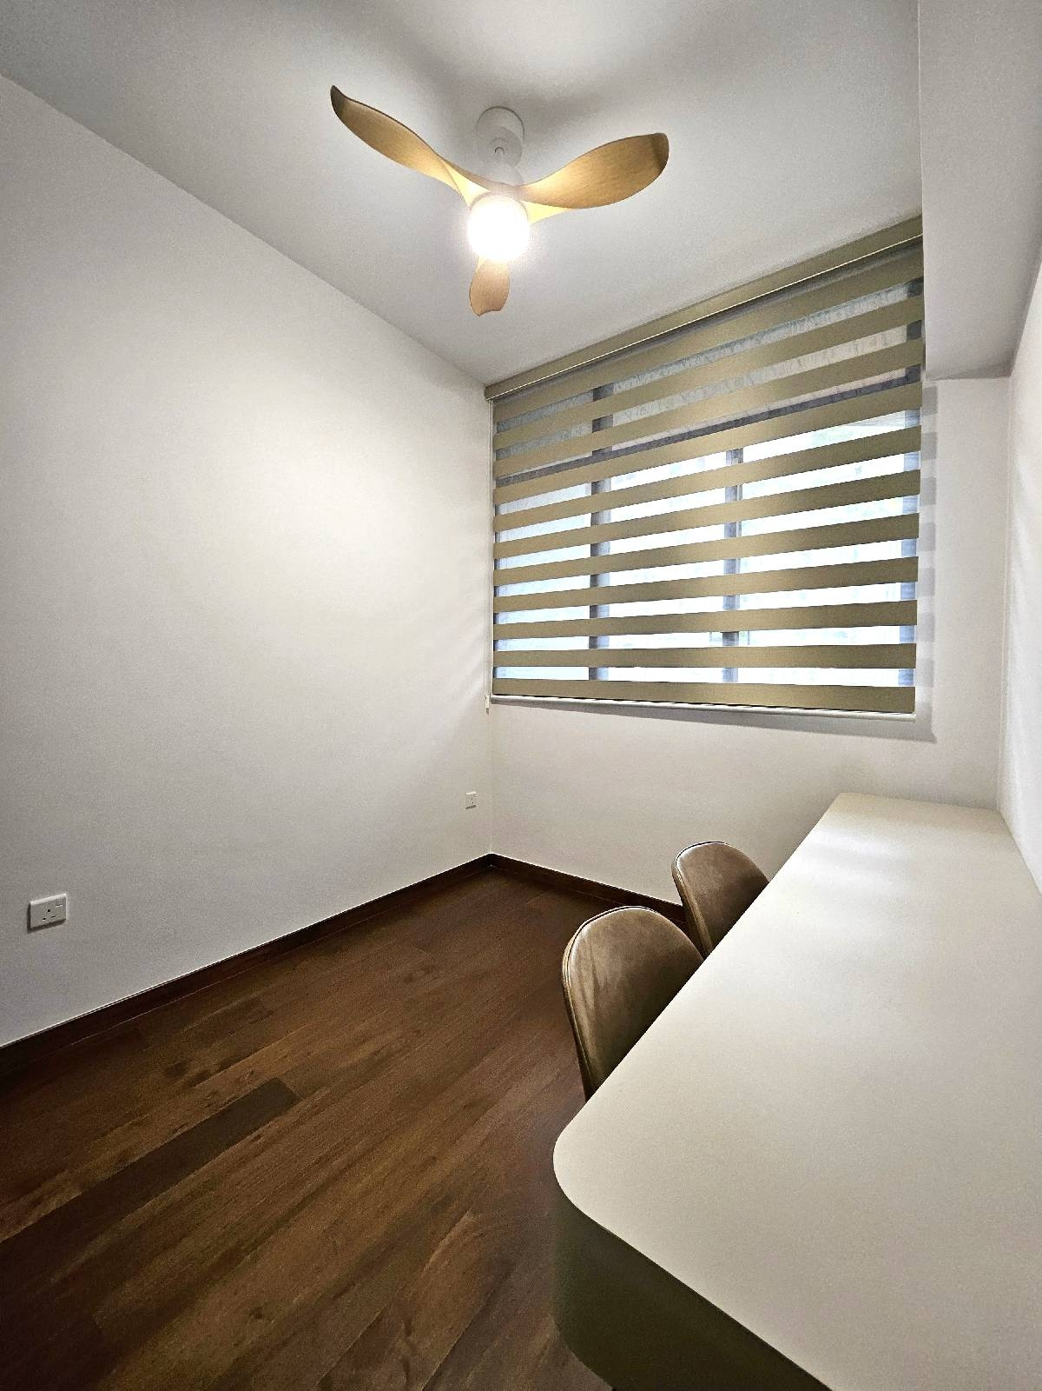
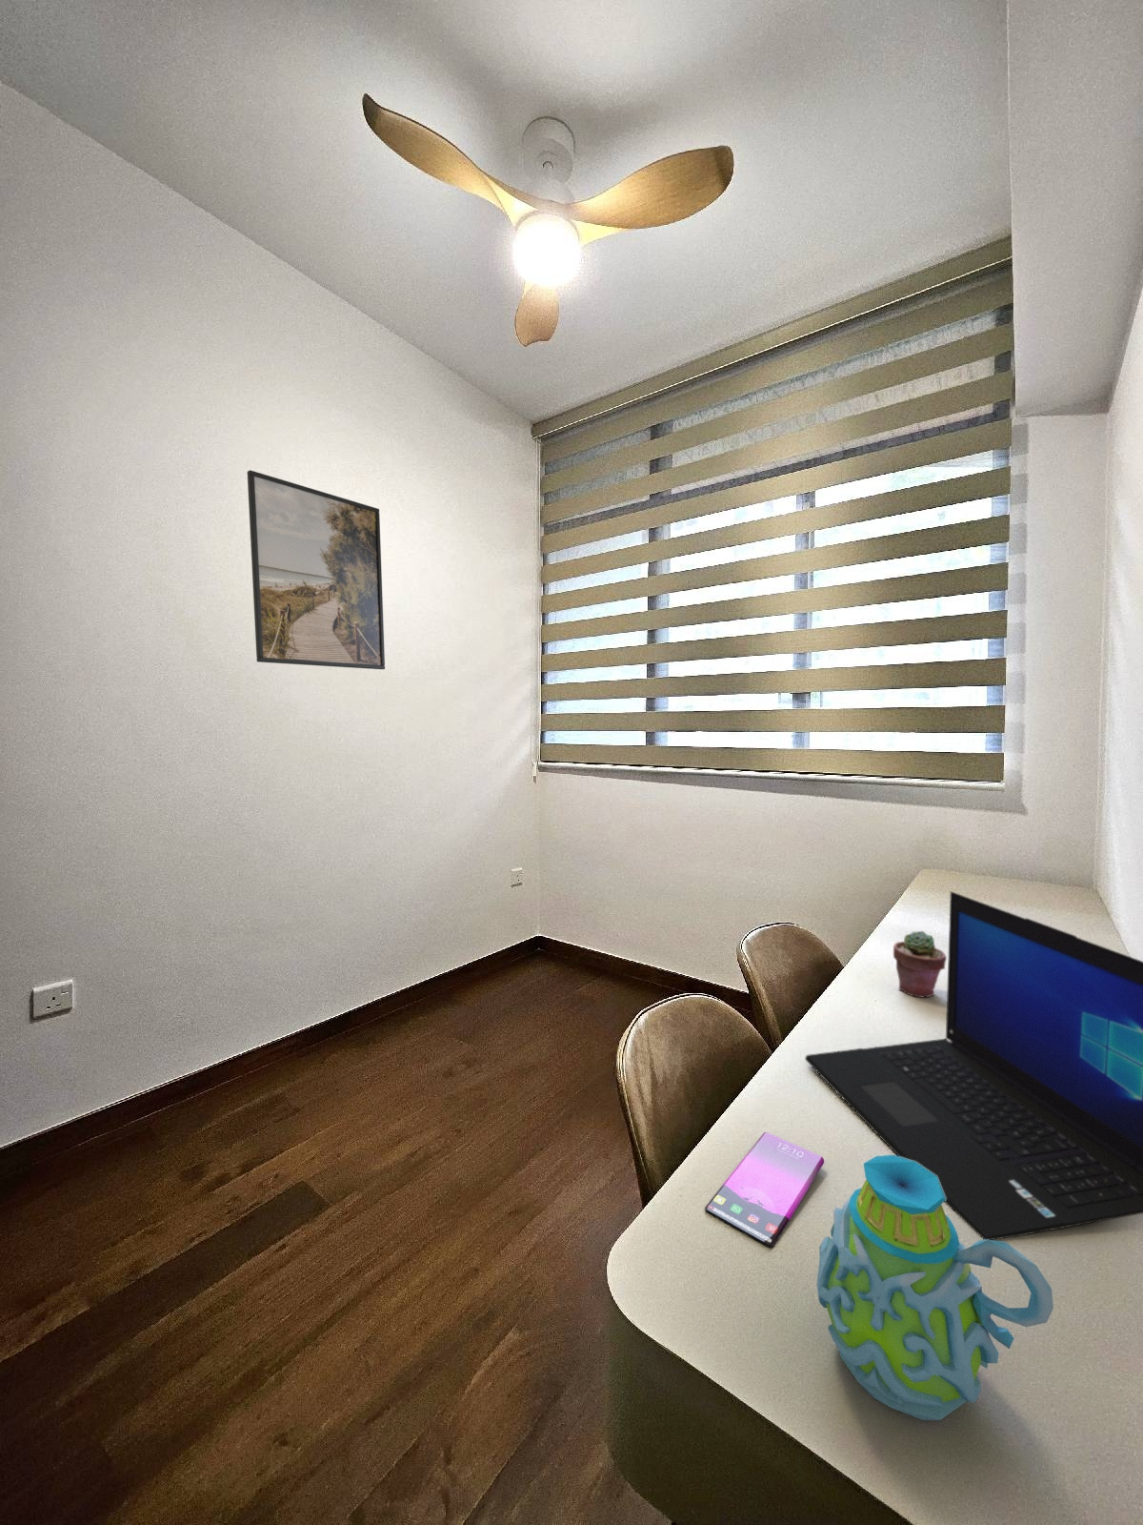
+ potted succulent [892,931,947,999]
+ smartphone [704,1131,825,1249]
+ laptop [804,890,1143,1240]
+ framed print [246,470,385,670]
+ mug [815,1154,1054,1421]
